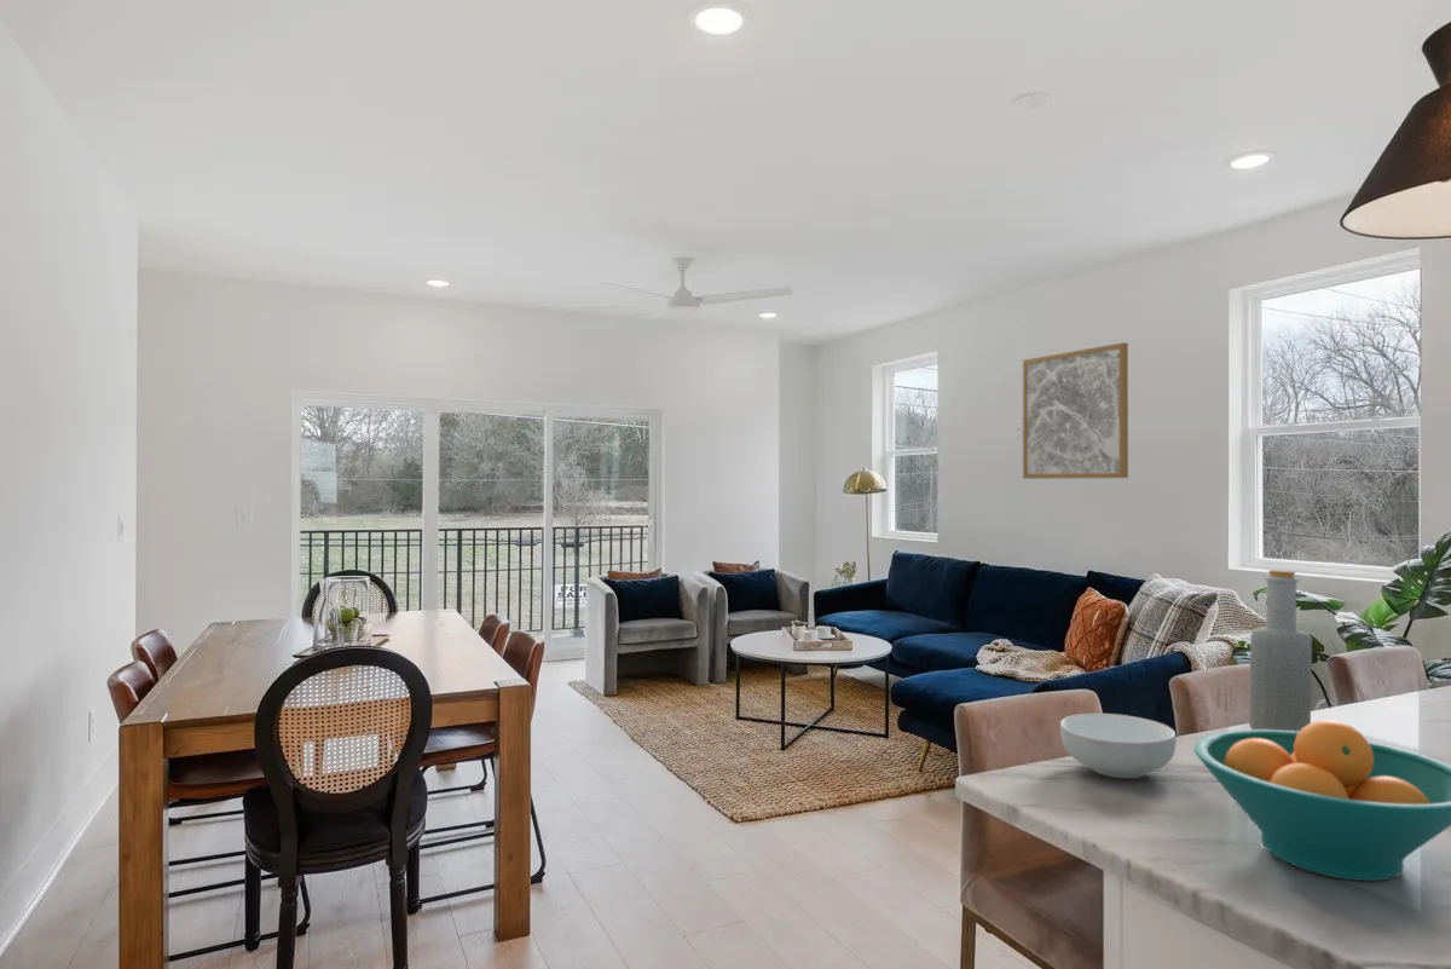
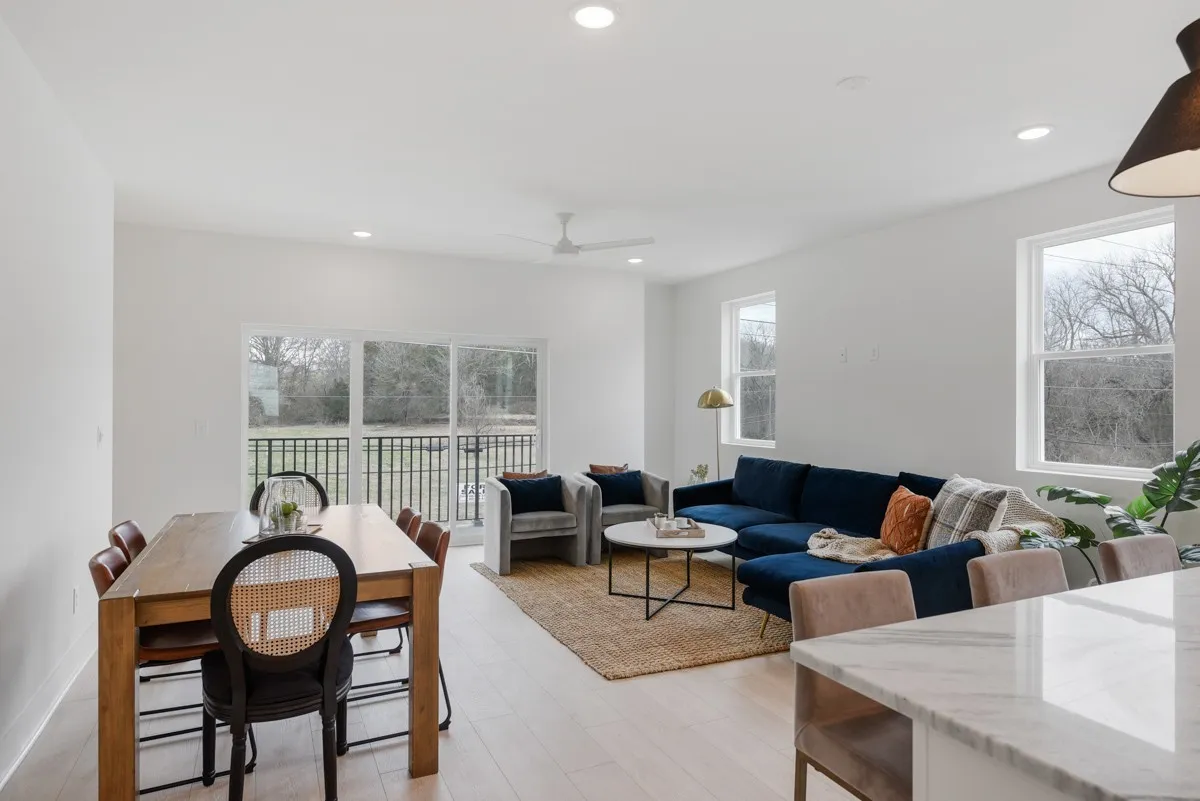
- cereal bowl [1059,713,1177,779]
- wall art [1022,341,1129,480]
- fruit bowl [1193,719,1451,882]
- bottle [1248,569,1313,732]
